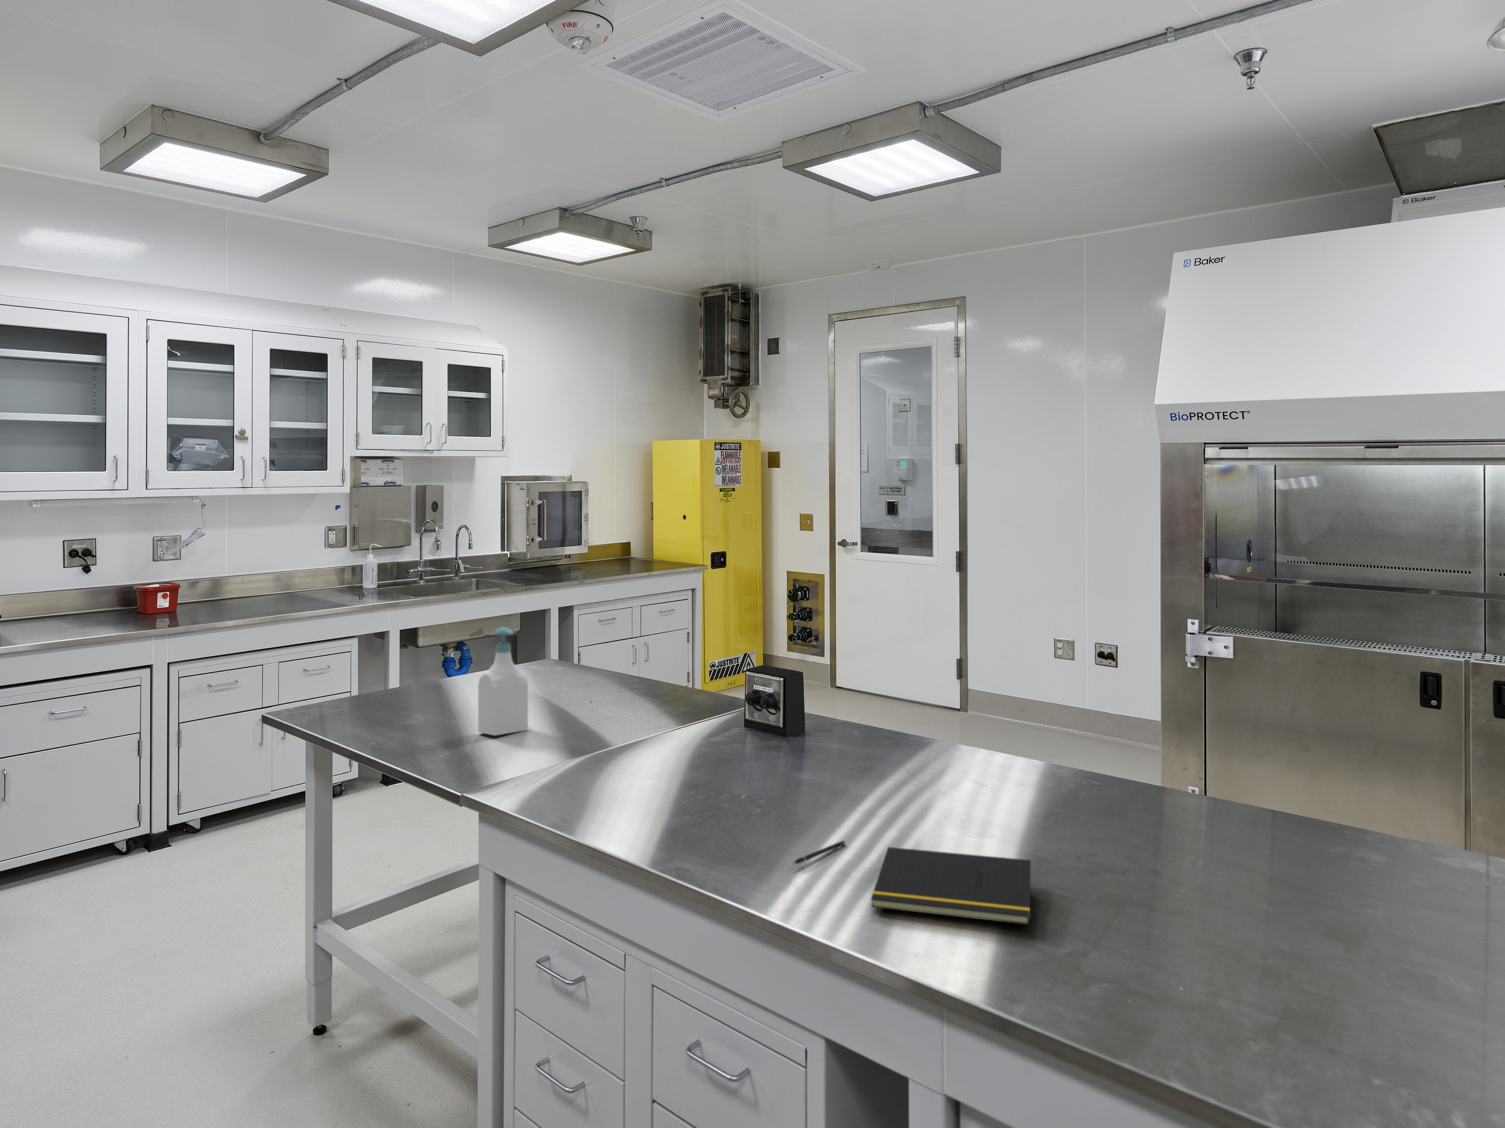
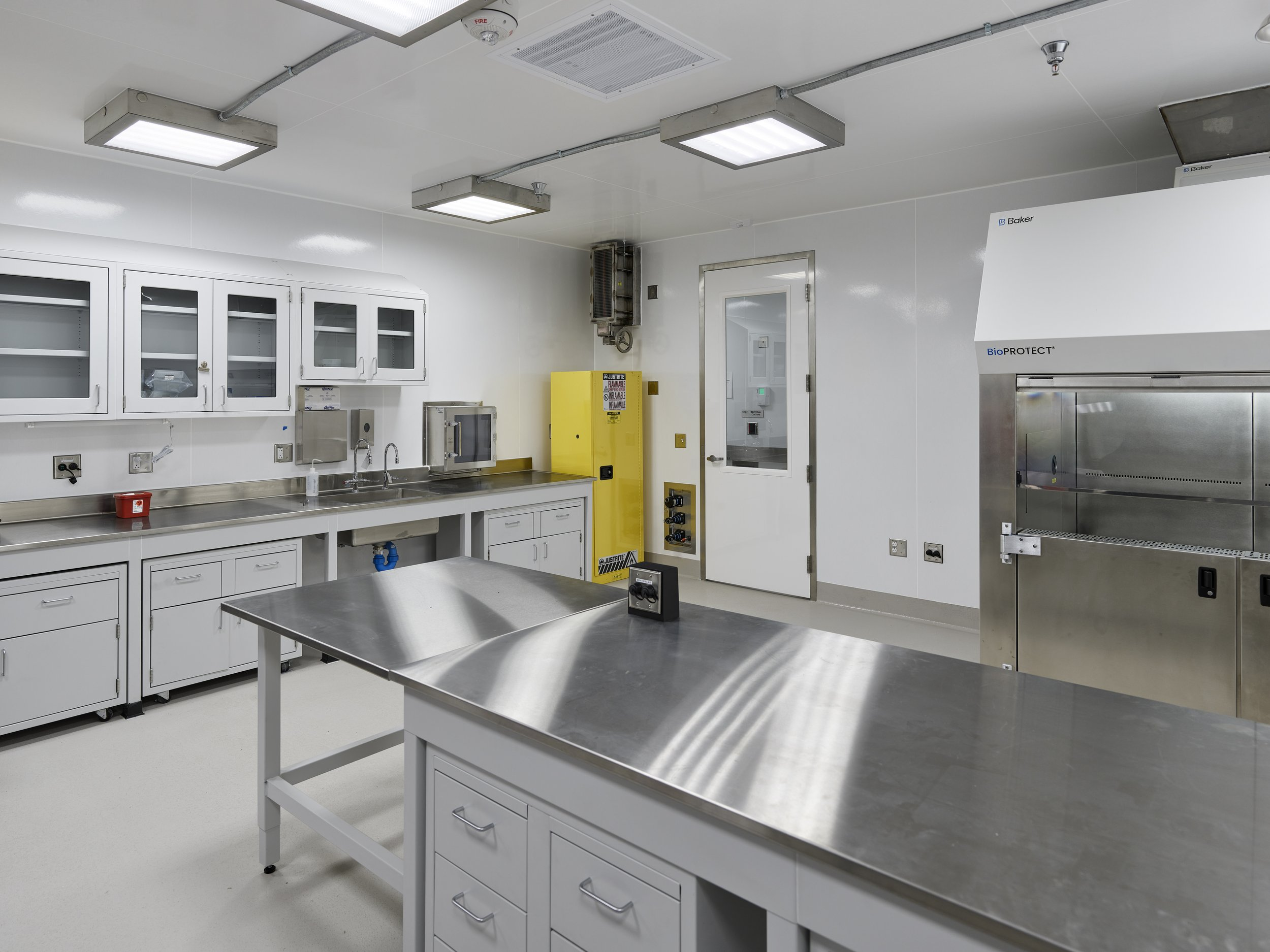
- pen [793,840,846,865]
- notepad [870,846,1031,925]
- soap bottle [478,627,529,736]
